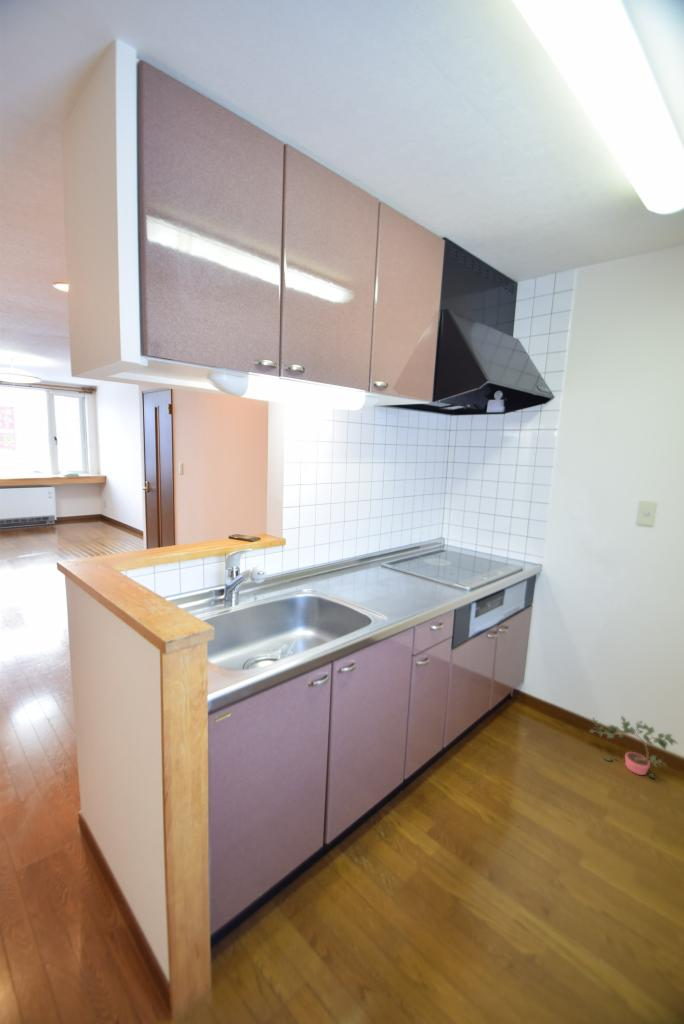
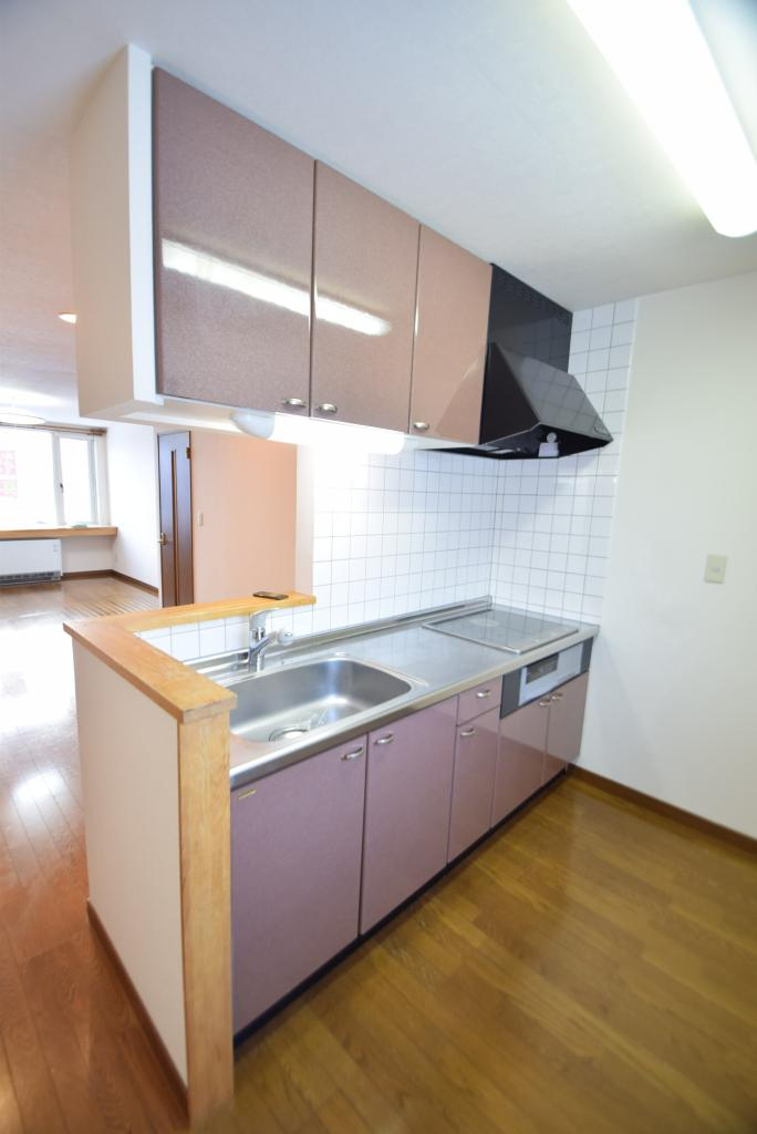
- potted plant [588,715,678,779]
